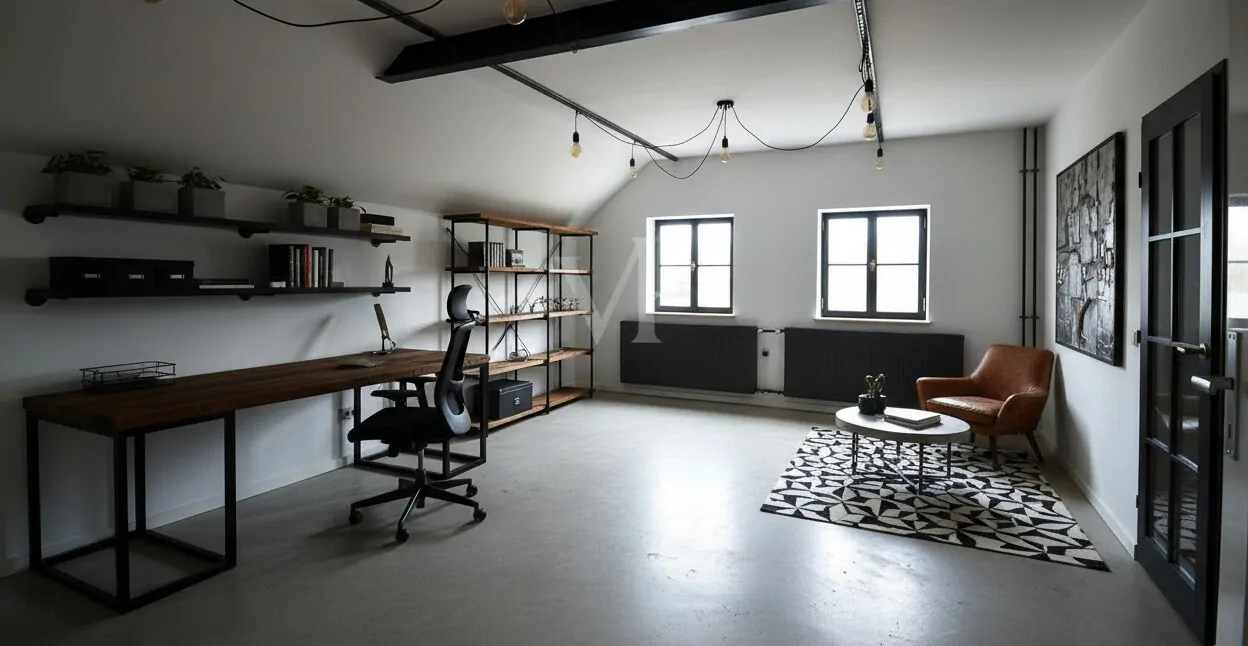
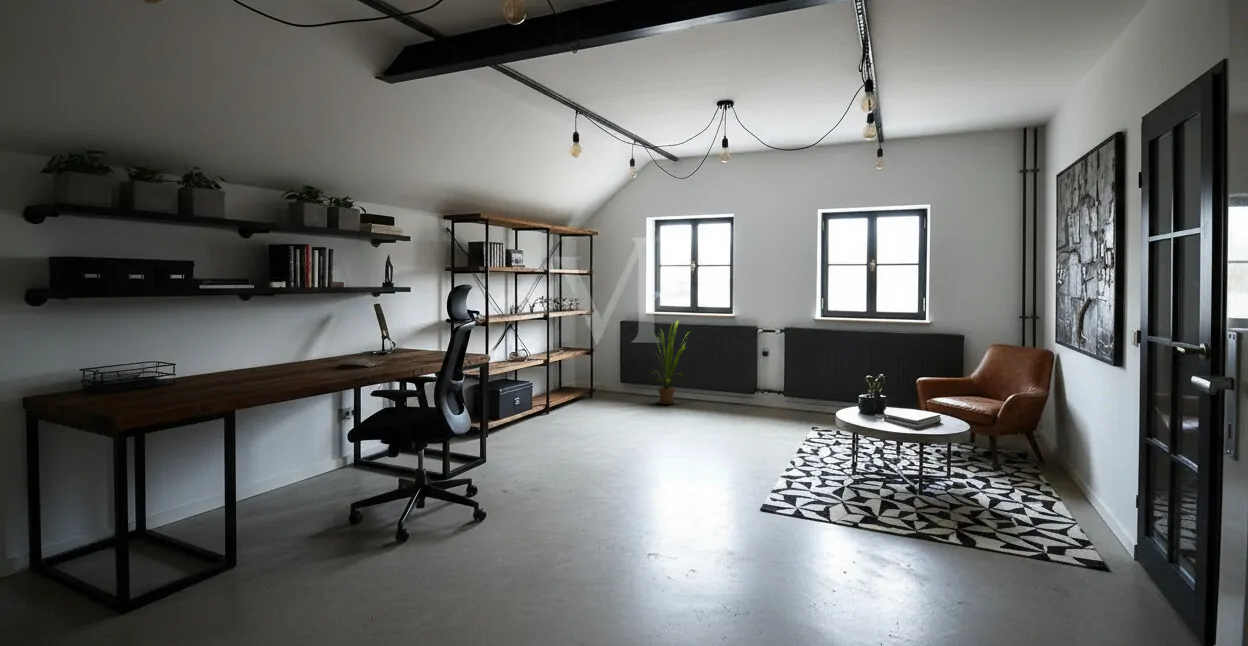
+ house plant [646,320,690,405]
